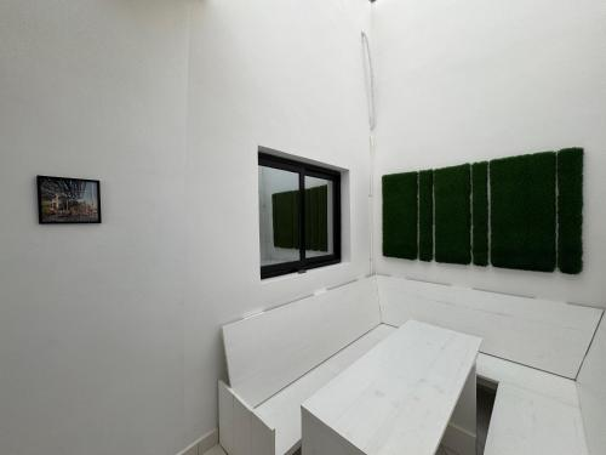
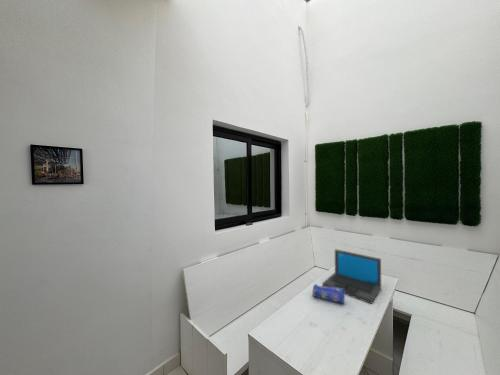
+ pencil case [311,283,346,304]
+ laptop [322,248,382,305]
